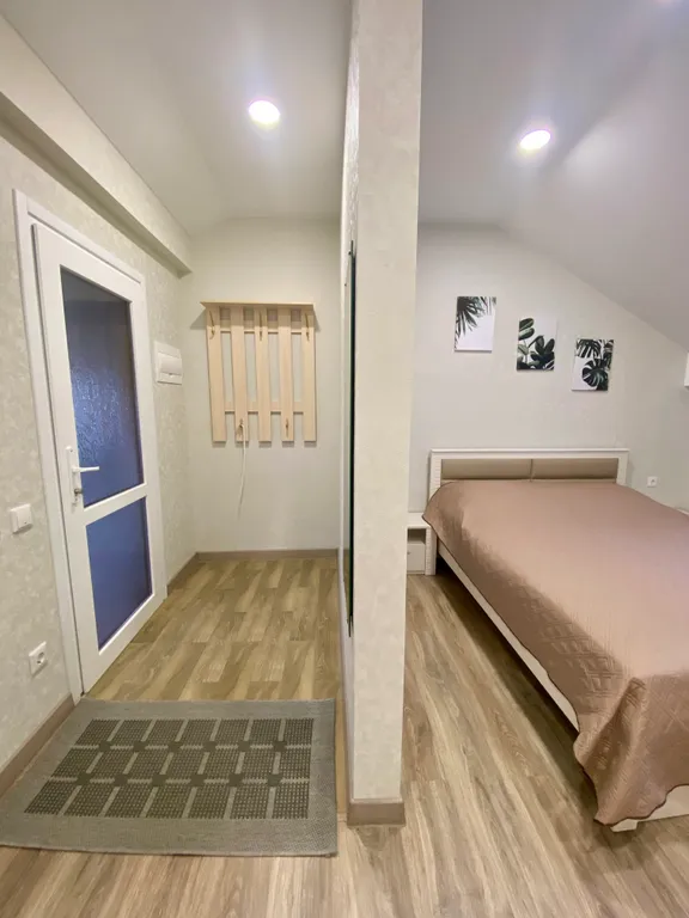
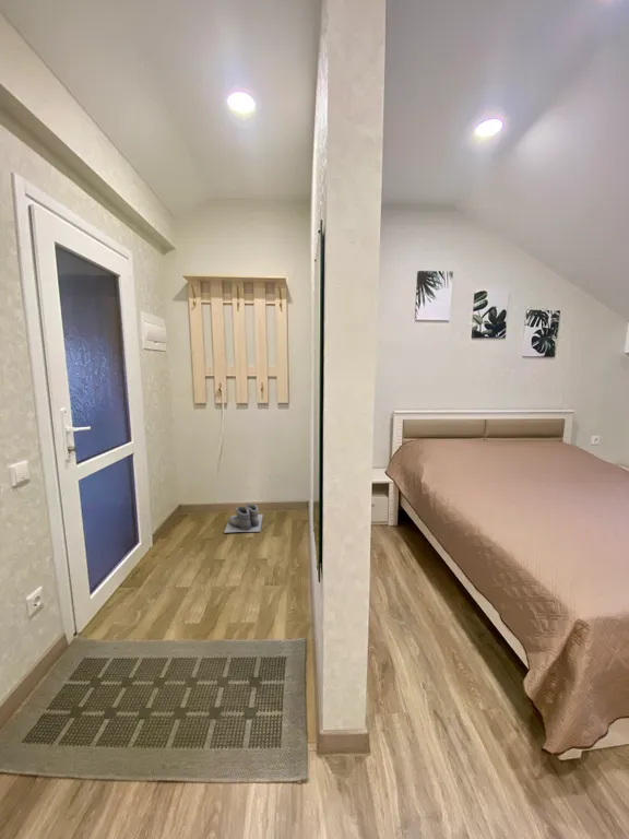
+ boots [223,501,264,534]
